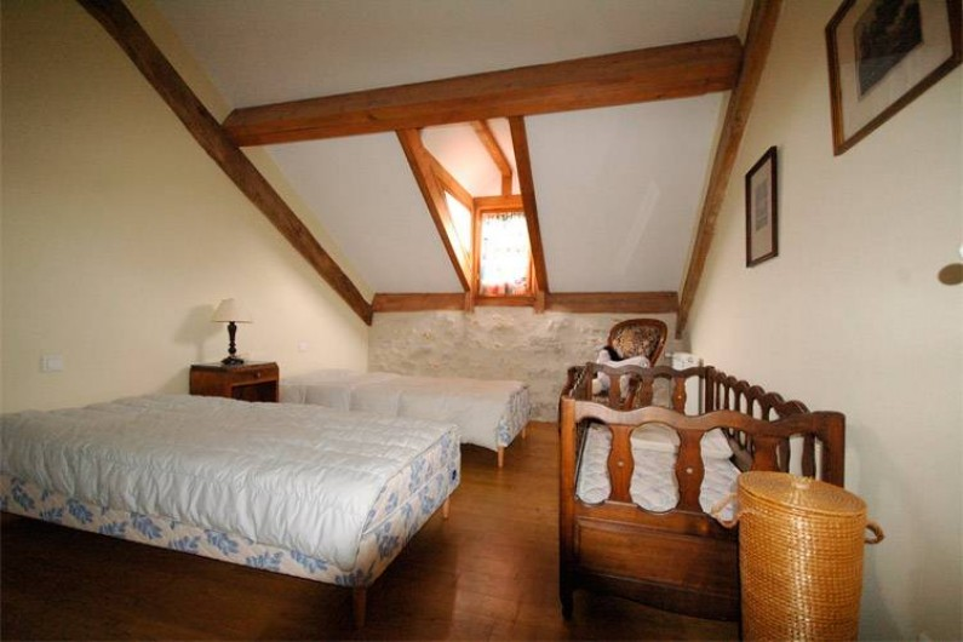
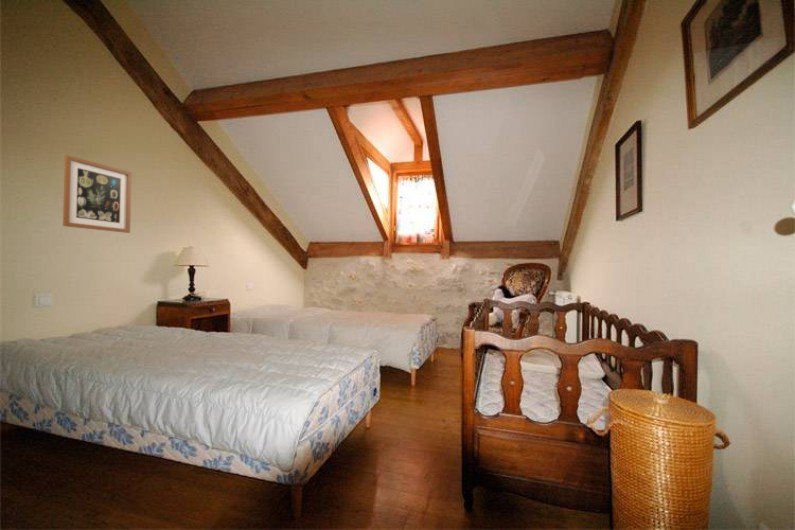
+ wall art [62,154,132,234]
